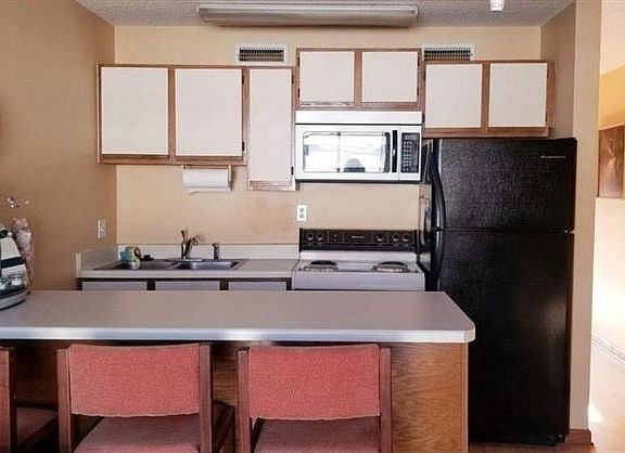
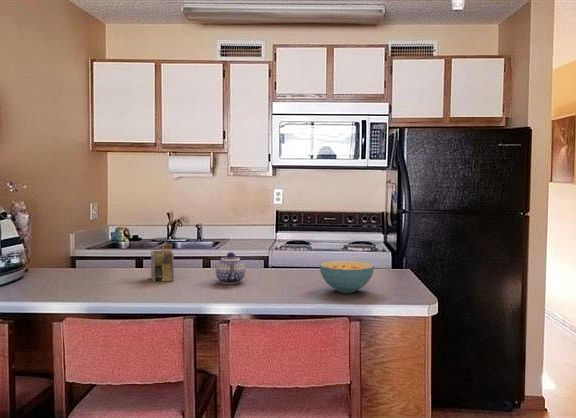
+ teapot [215,251,246,285]
+ cereal bowl [319,260,375,294]
+ napkin holder [150,243,175,283]
